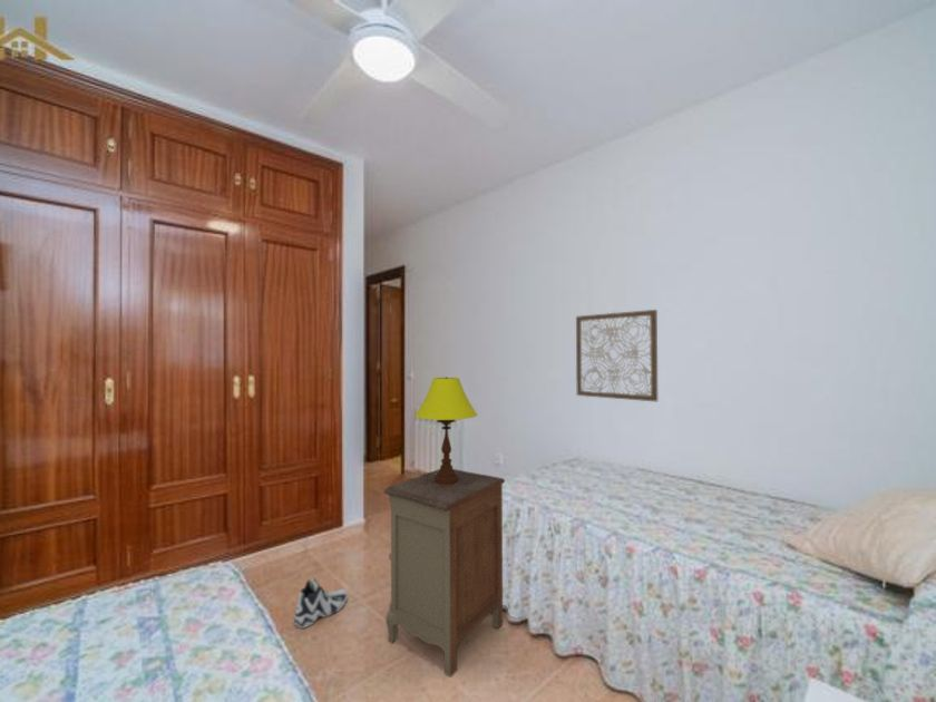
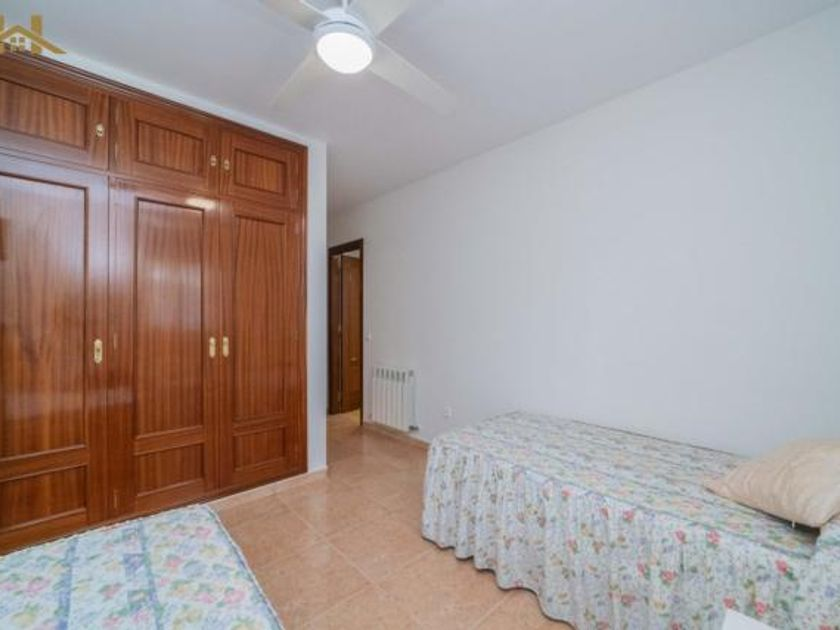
- wall art [575,309,659,402]
- table lamp [413,376,478,485]
- sneaker [293,576,349,630]
- nightstand [383,468,506,677]
